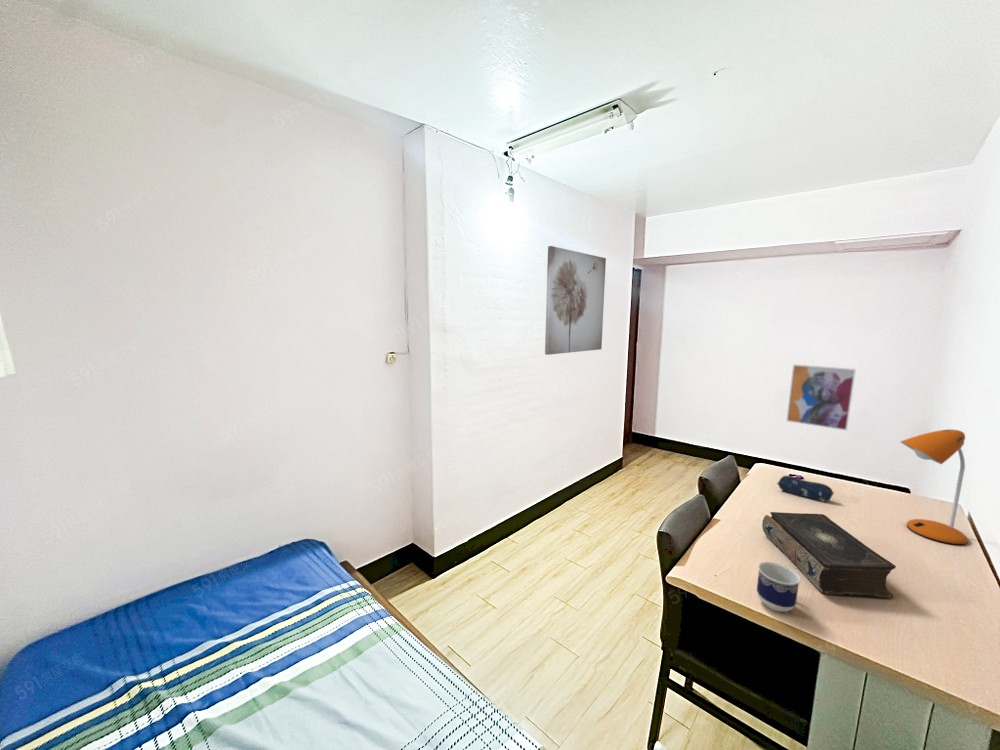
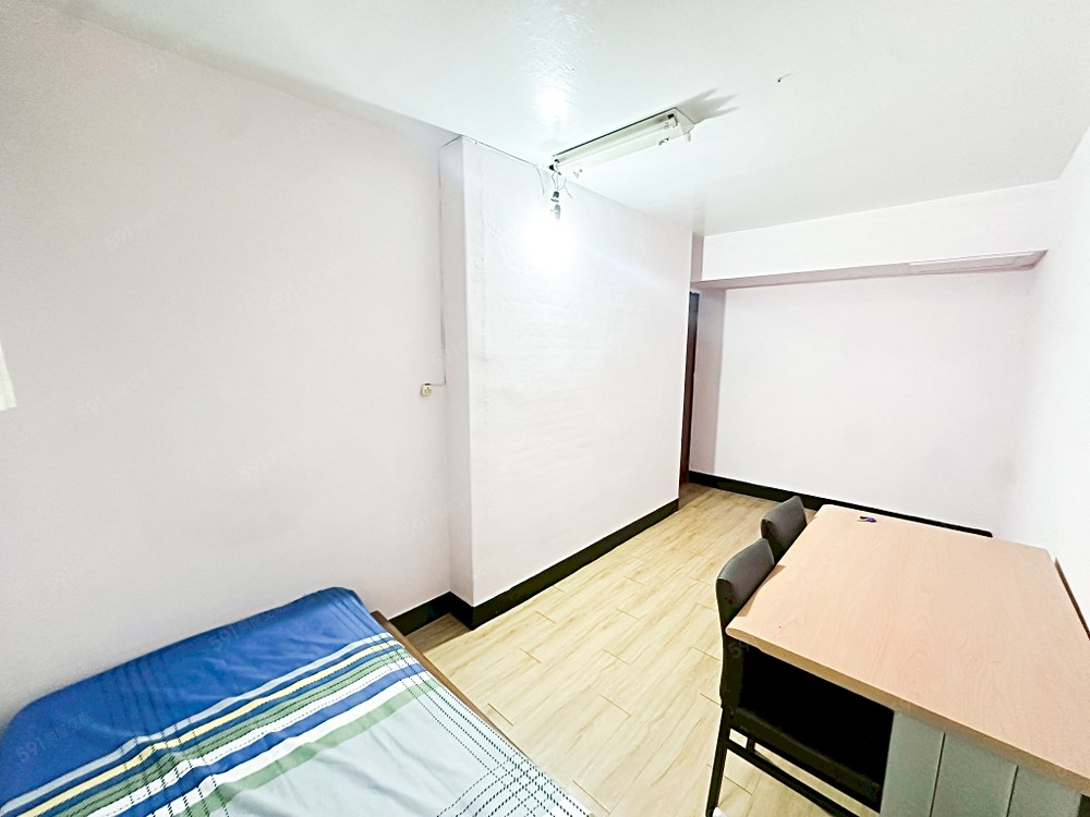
- pencil case [776,475,835,503]
- cup [756,561,802,613]
- wall art [544,245,607,356]
- wall art [785,363,857,432]
- book [761,511,897,599]
- desk lamp [899,429,969,546]
